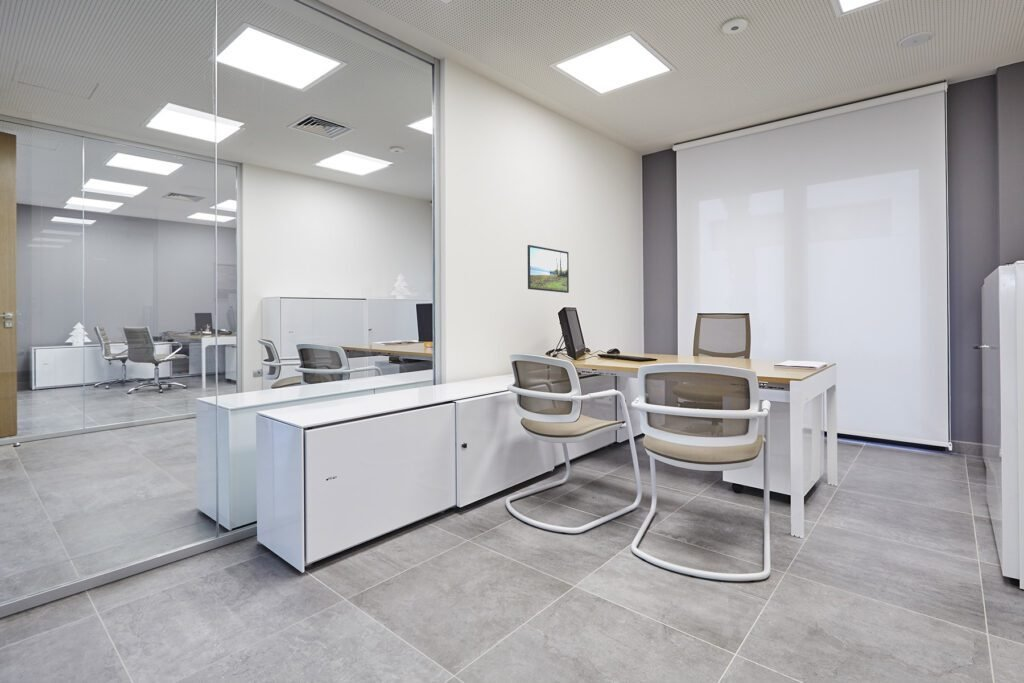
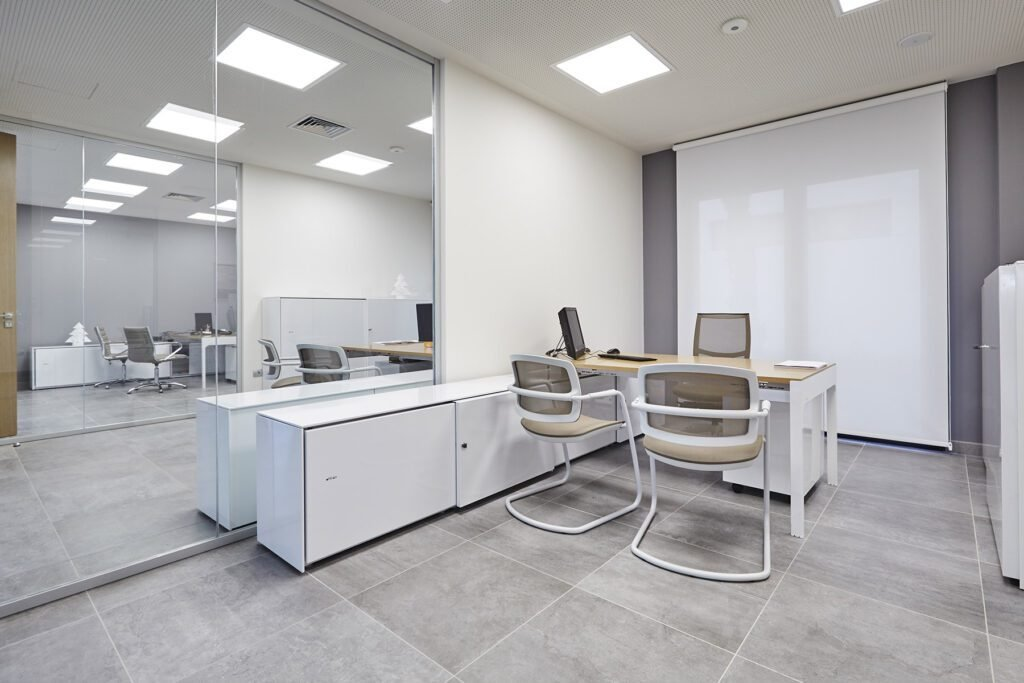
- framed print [527,244,570,294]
